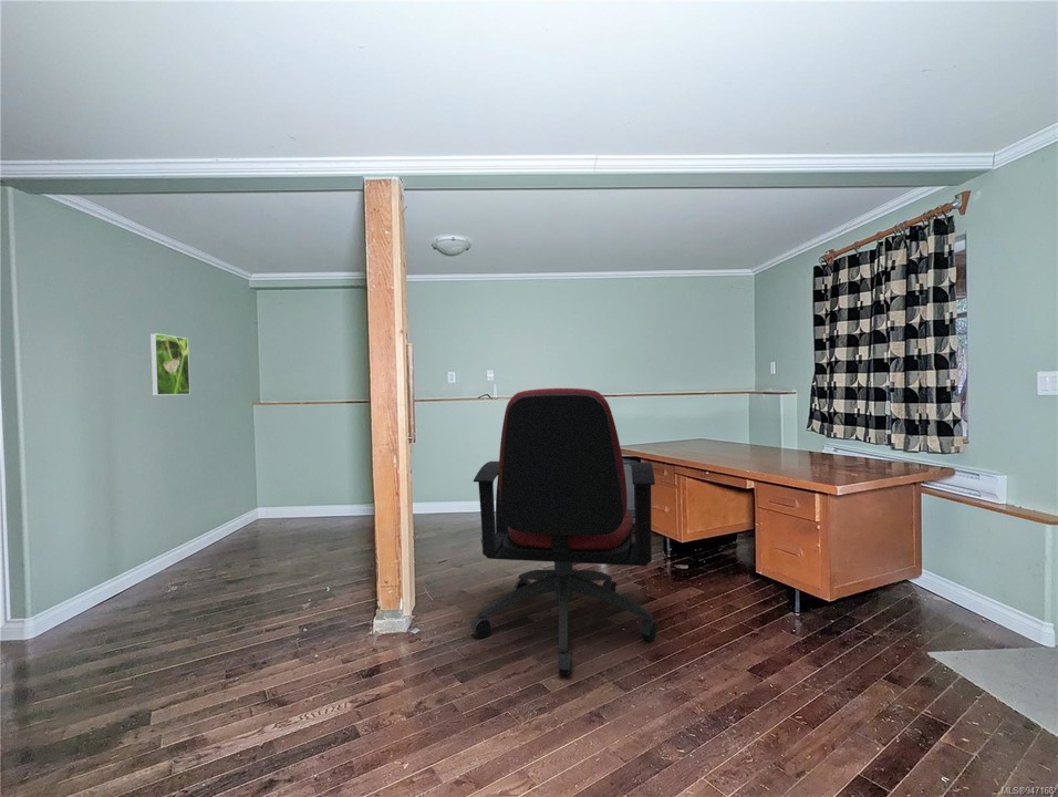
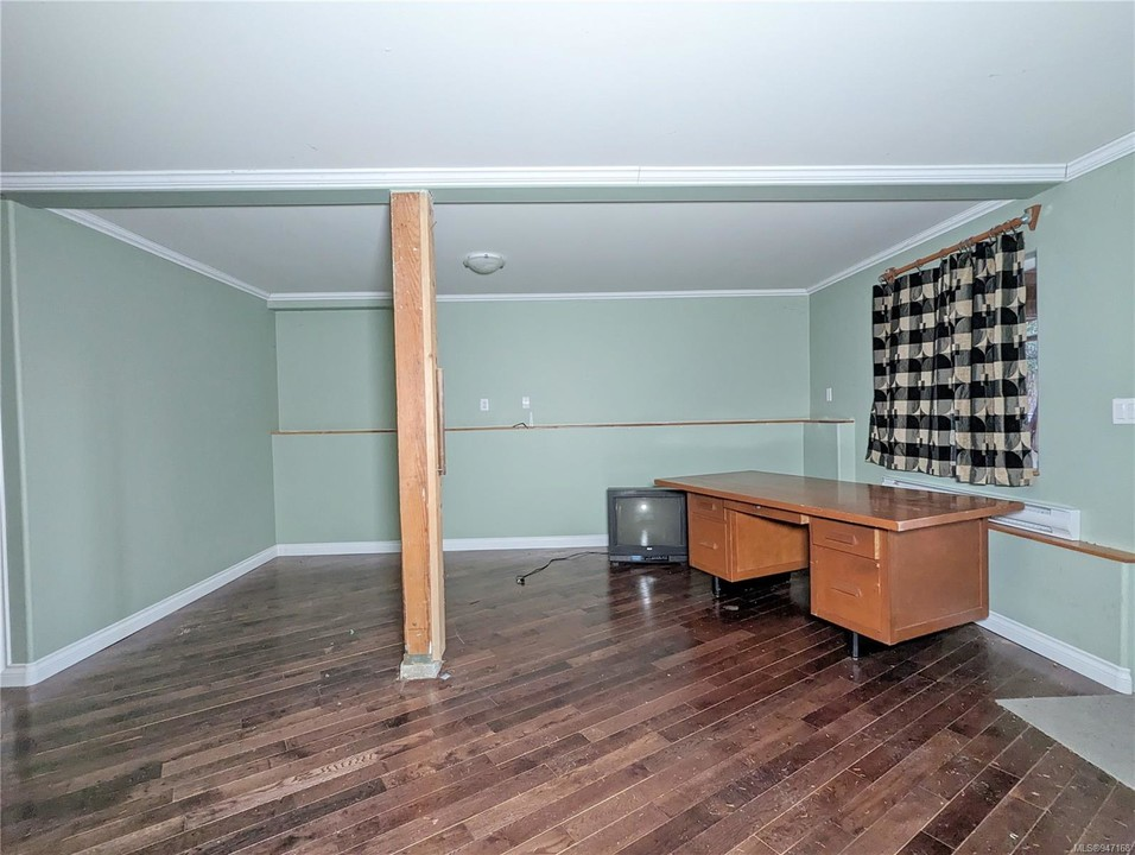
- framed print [148,332,191,396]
- office chair [470,387,660,676]
